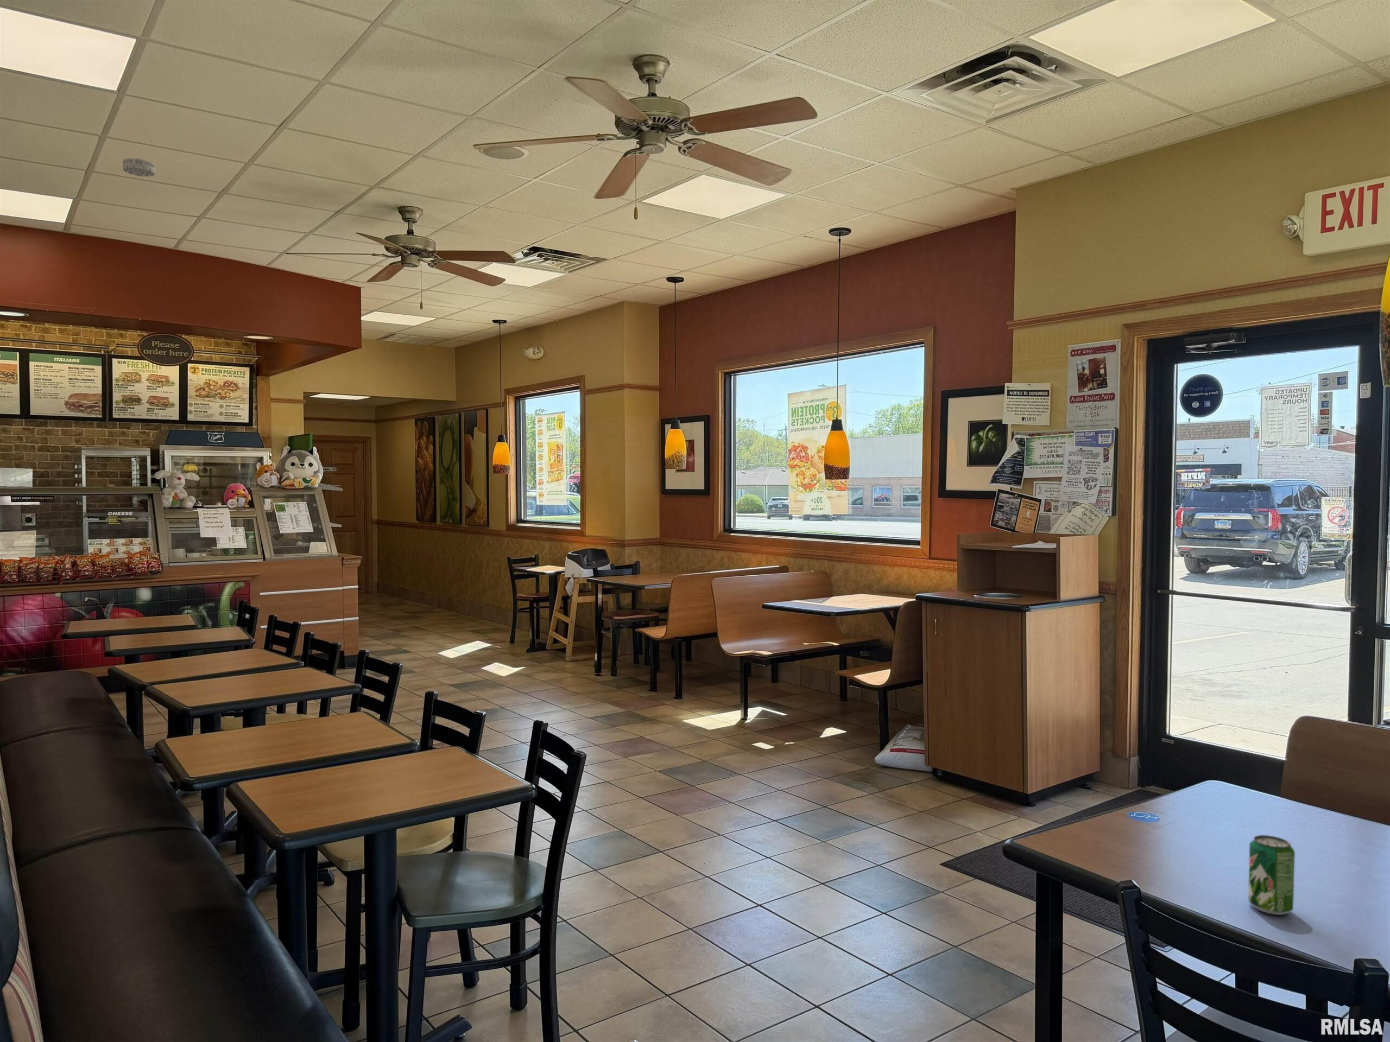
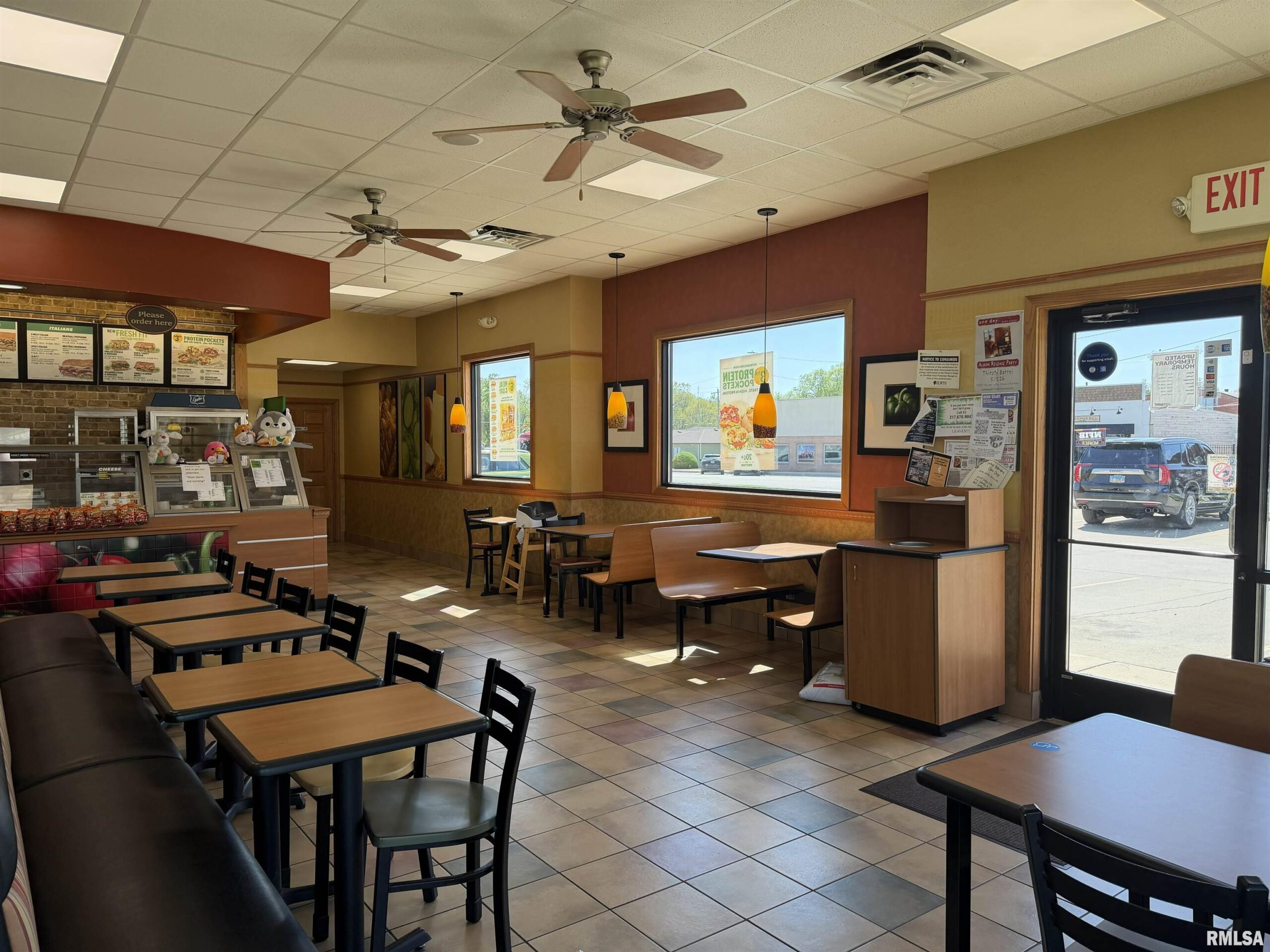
- smoke detector [123,158,155,177]
- beverage can [1248,835,1296,915]
